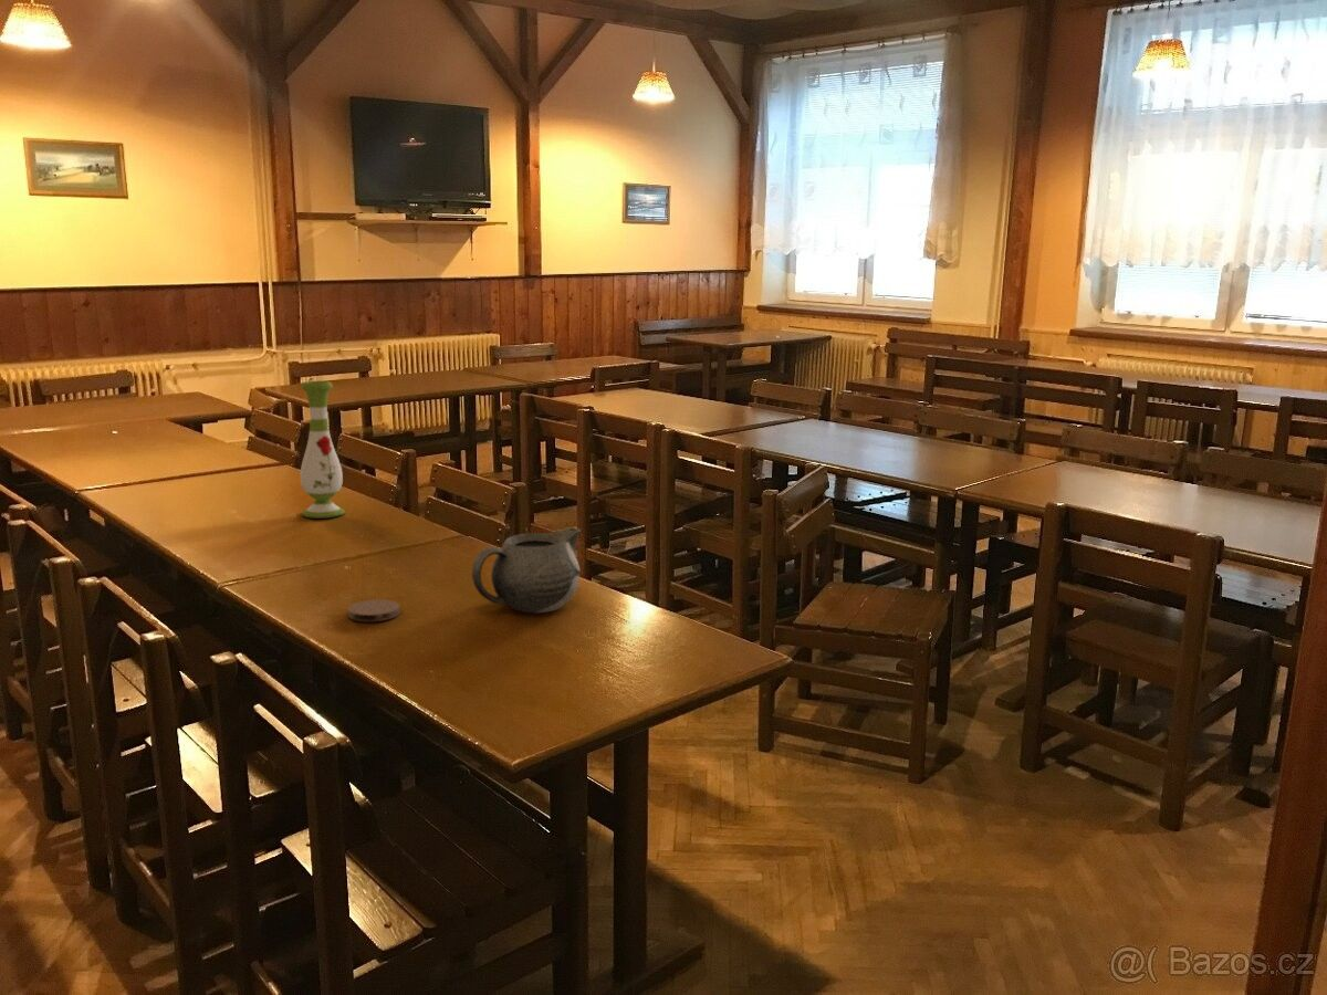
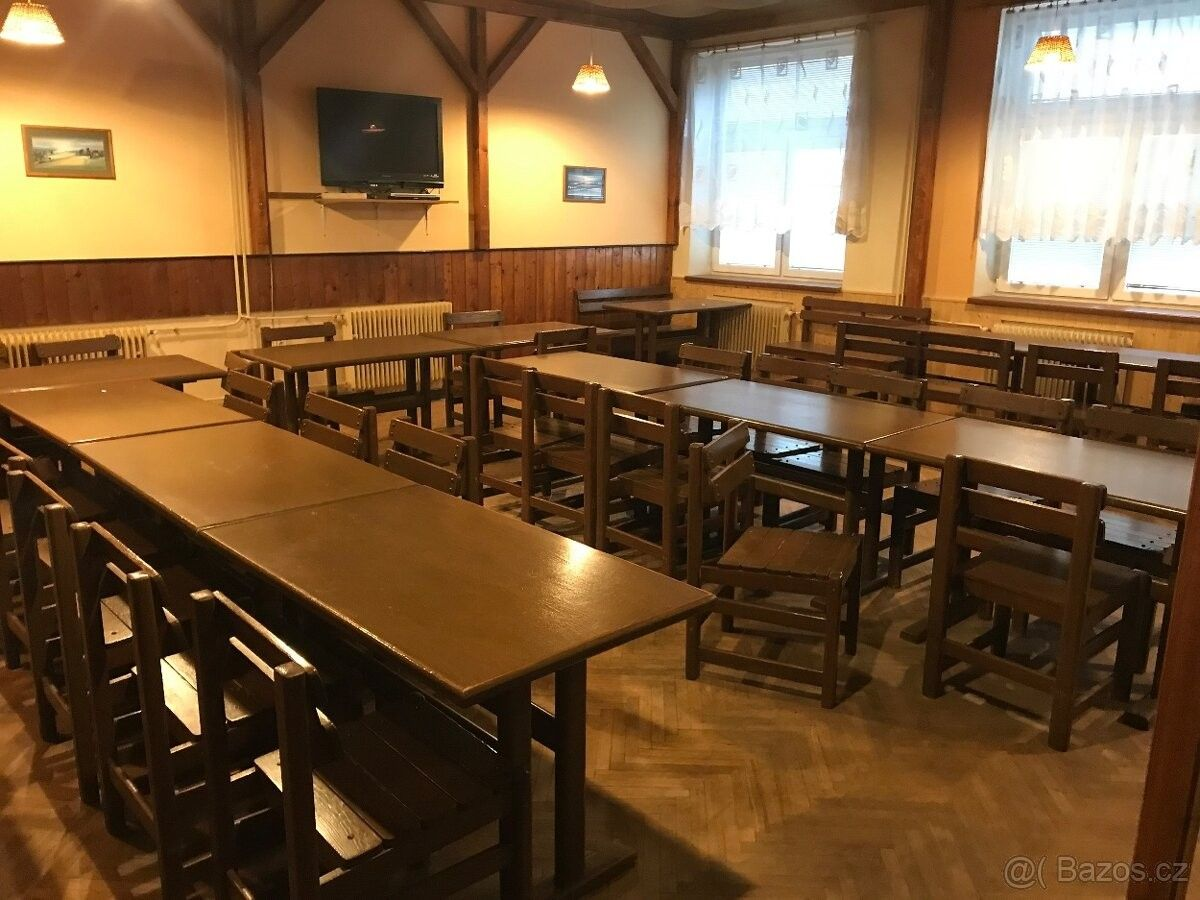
- teapot [471,526,582,614]
- vase [300,380,346,520]
- coaster [347,598,401,622]
